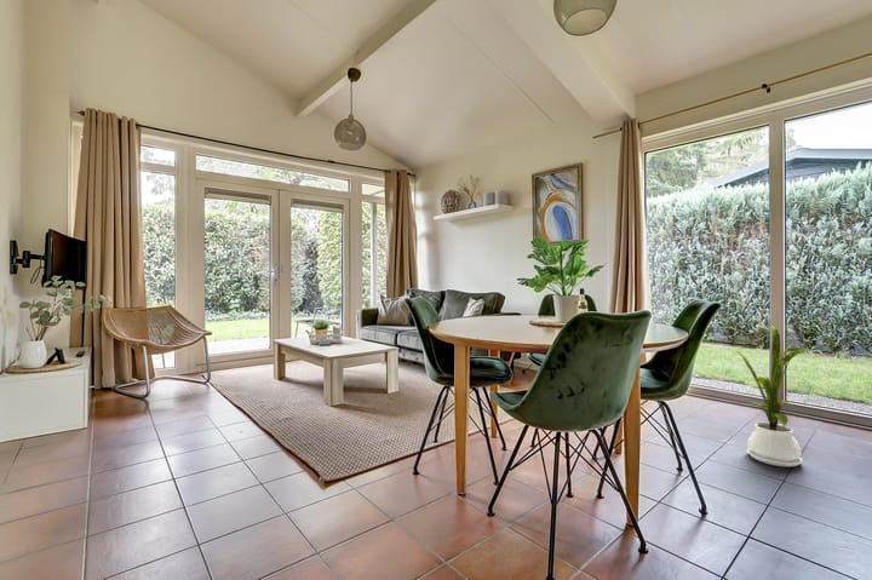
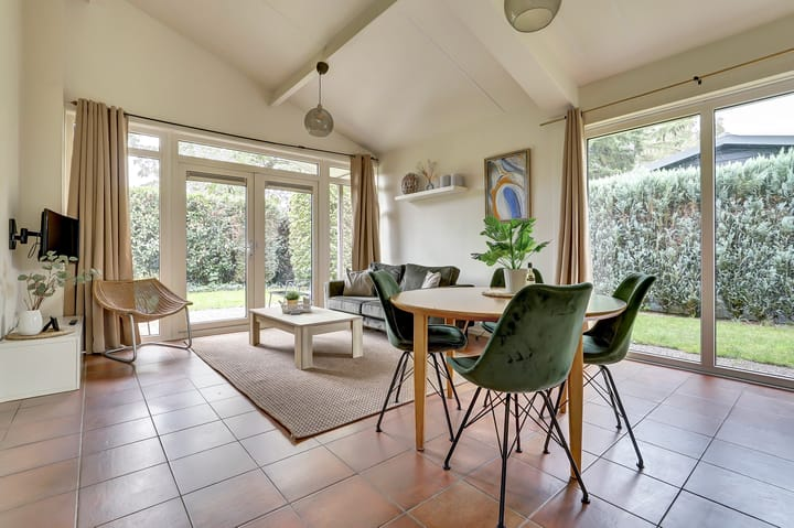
- house plant [735,325,814,467]
